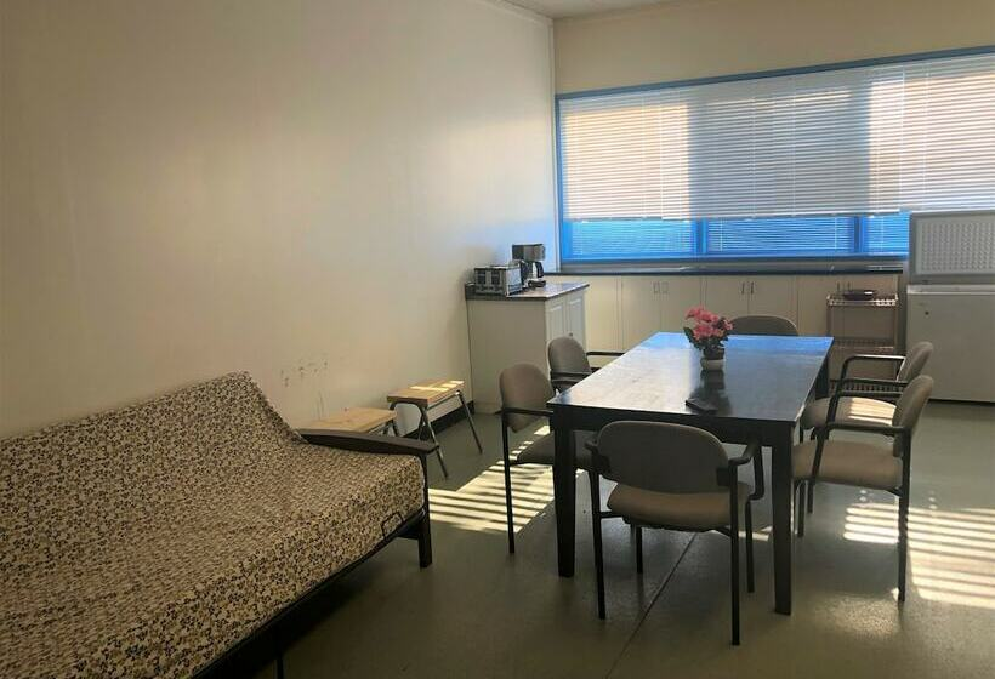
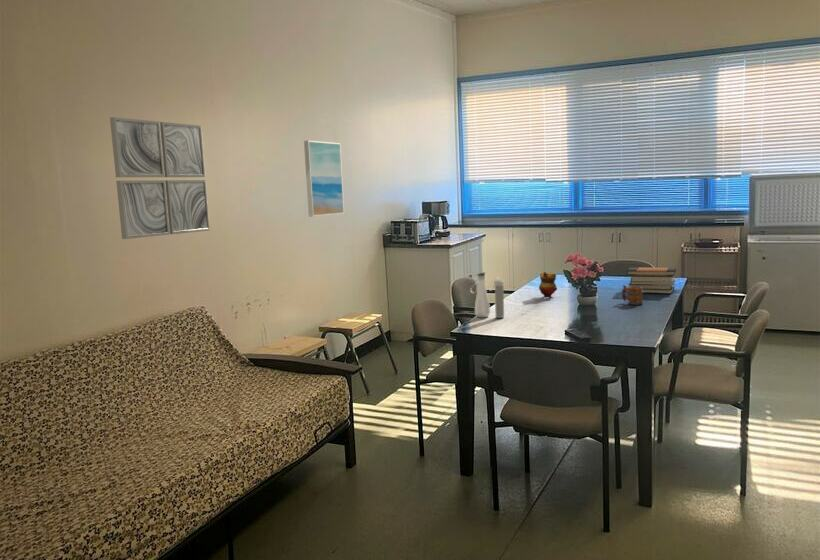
+ teapot [538,271,558,299]
+ water bottle [469,271,505,319]
+ book stack [626,266,677,295]
+ wall art [109,116,211,240]
+ wall art [303,140,345,218]
+ mug [621,284,644,306]
